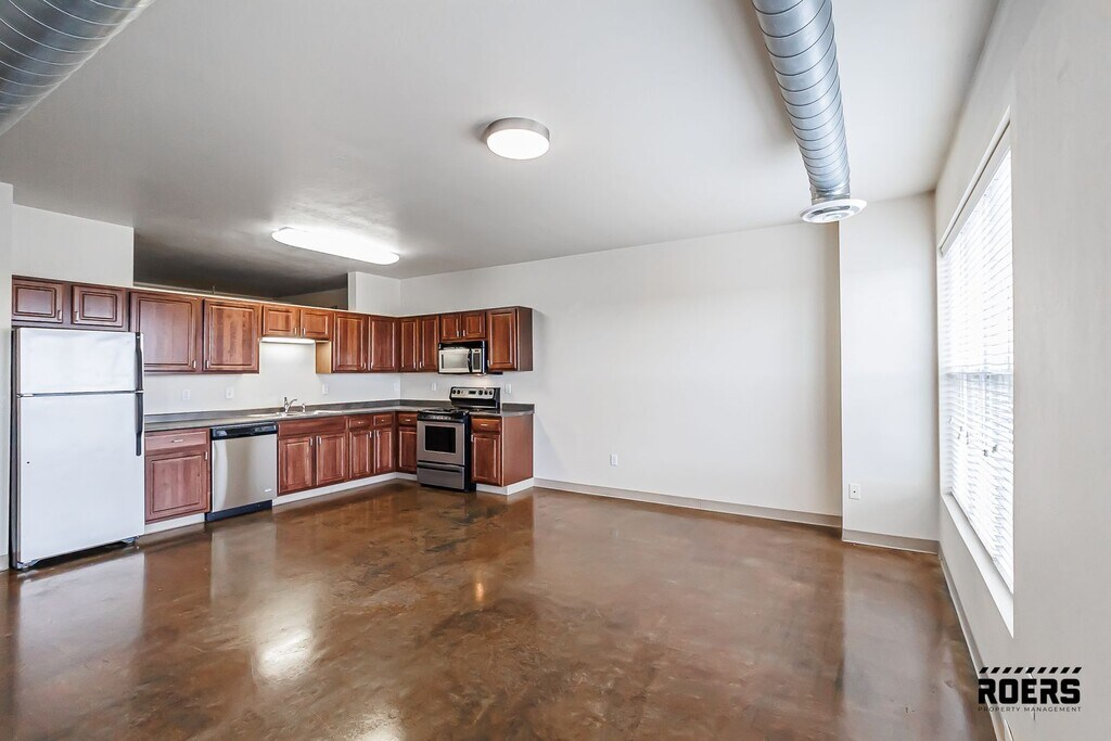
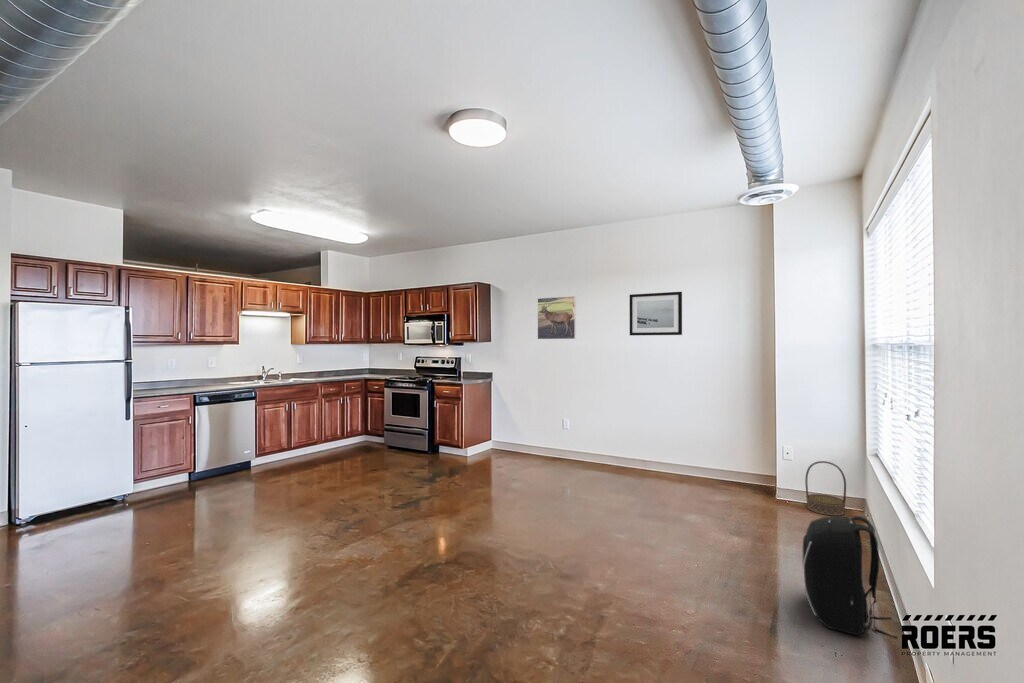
+ backpack [802,515,899,640]
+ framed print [537,295,577,340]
+ wall art [629,291,683,336]
+ basket [804,460,847,517]
